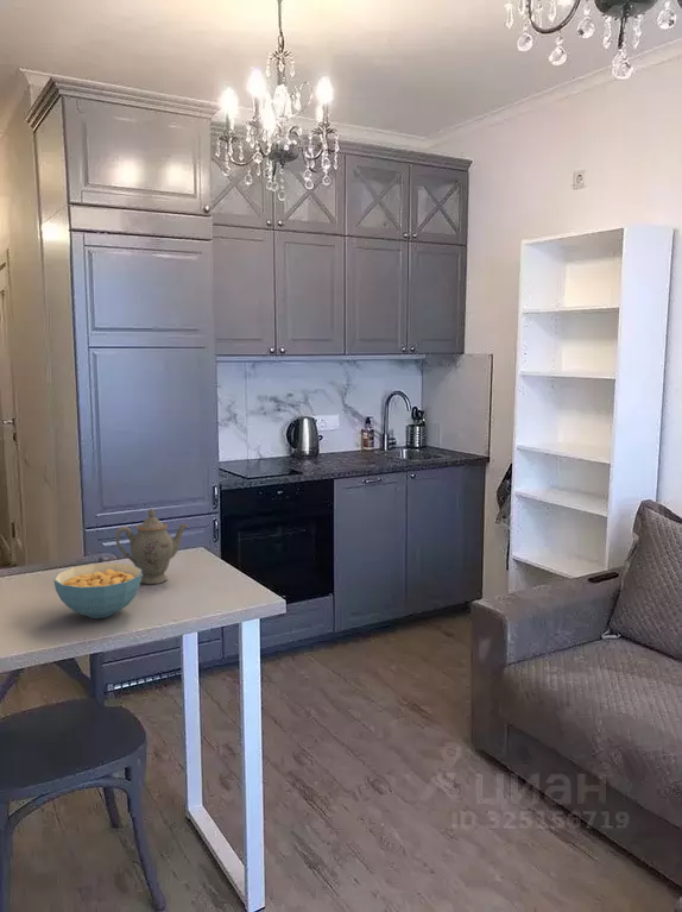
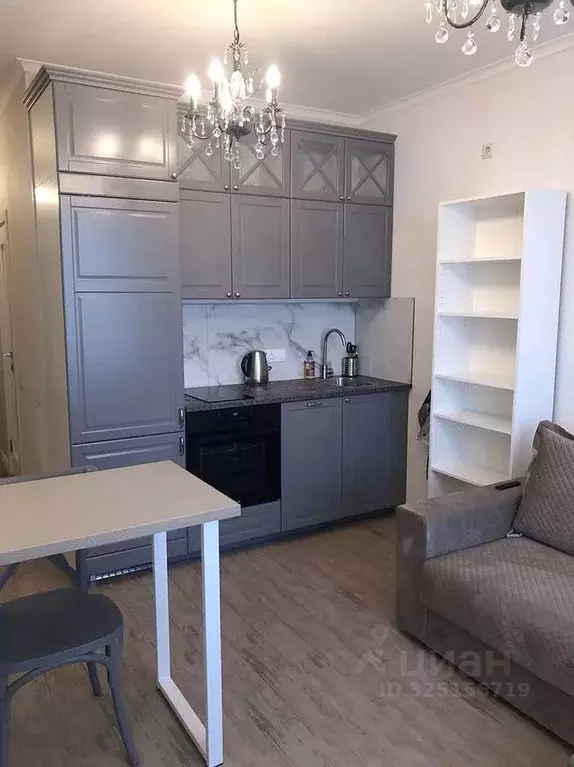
- chinaware [114,508,189,585]
- cereal bowl [52,561,143,619]
